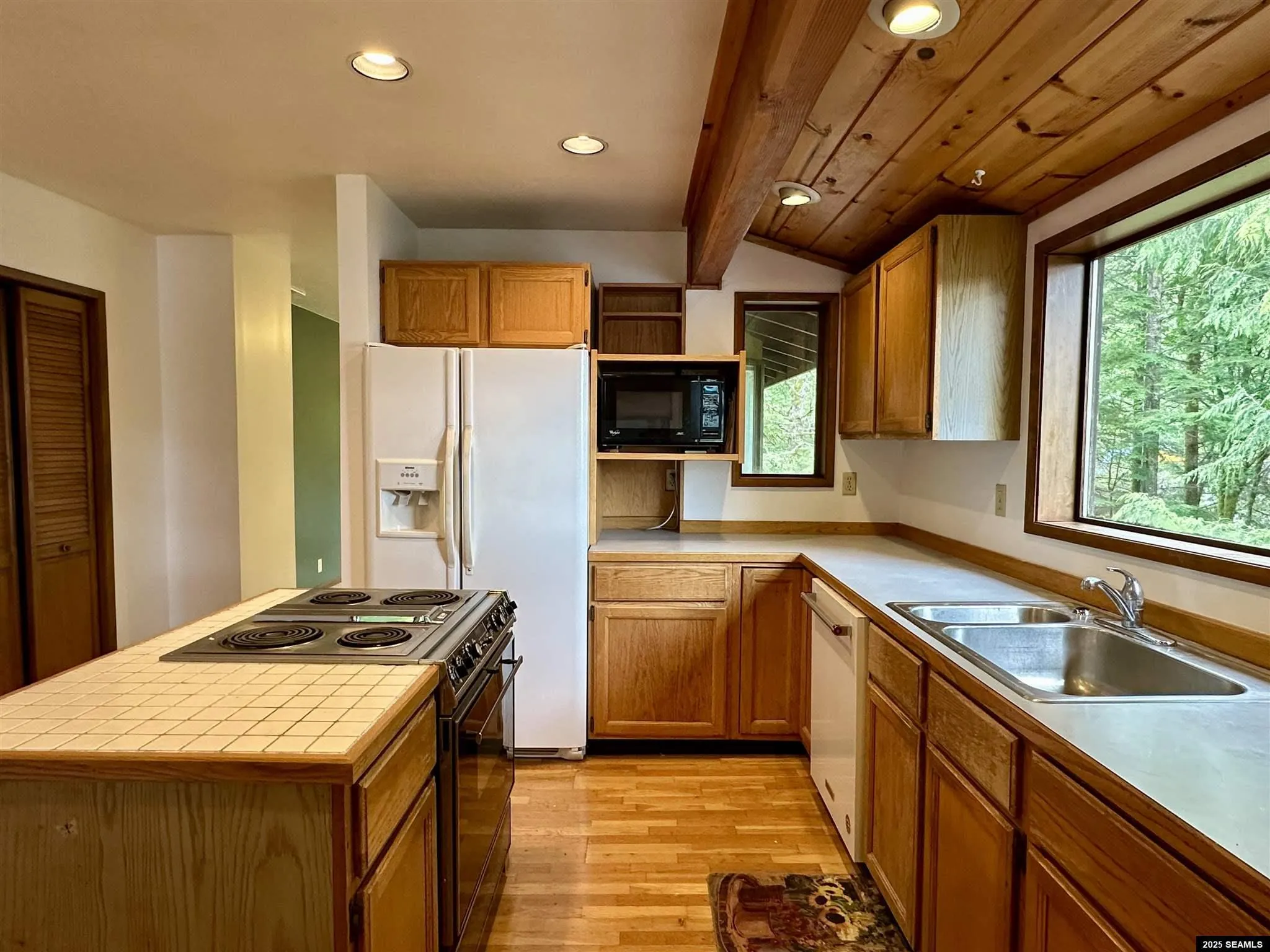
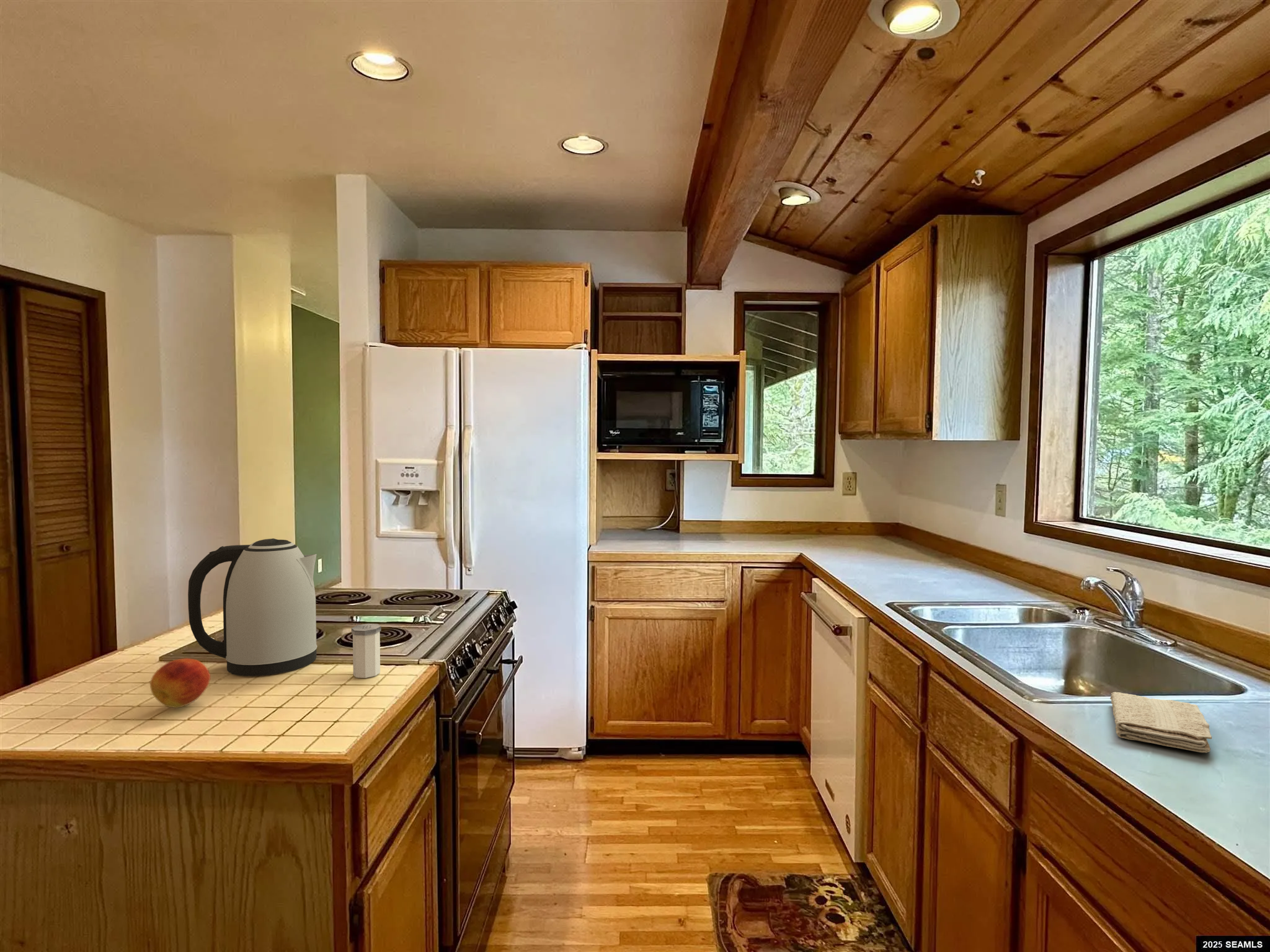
+ kettle [187,538,318,677]
+ salt shaker [351,623,382,679]
+ washcloth [1109,691,1212,753]
+ fruit [149,658,211,708]
